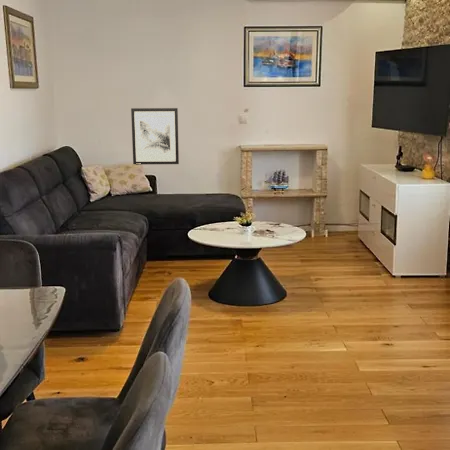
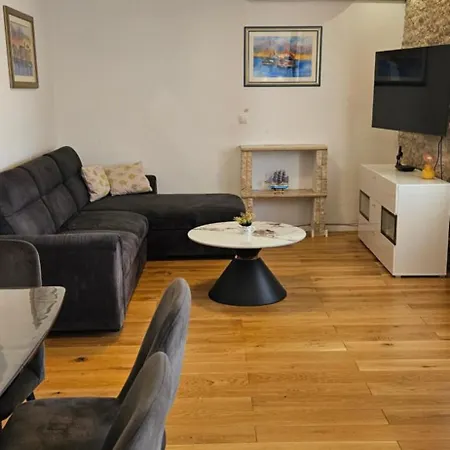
- wall art [130,107,180,165]
